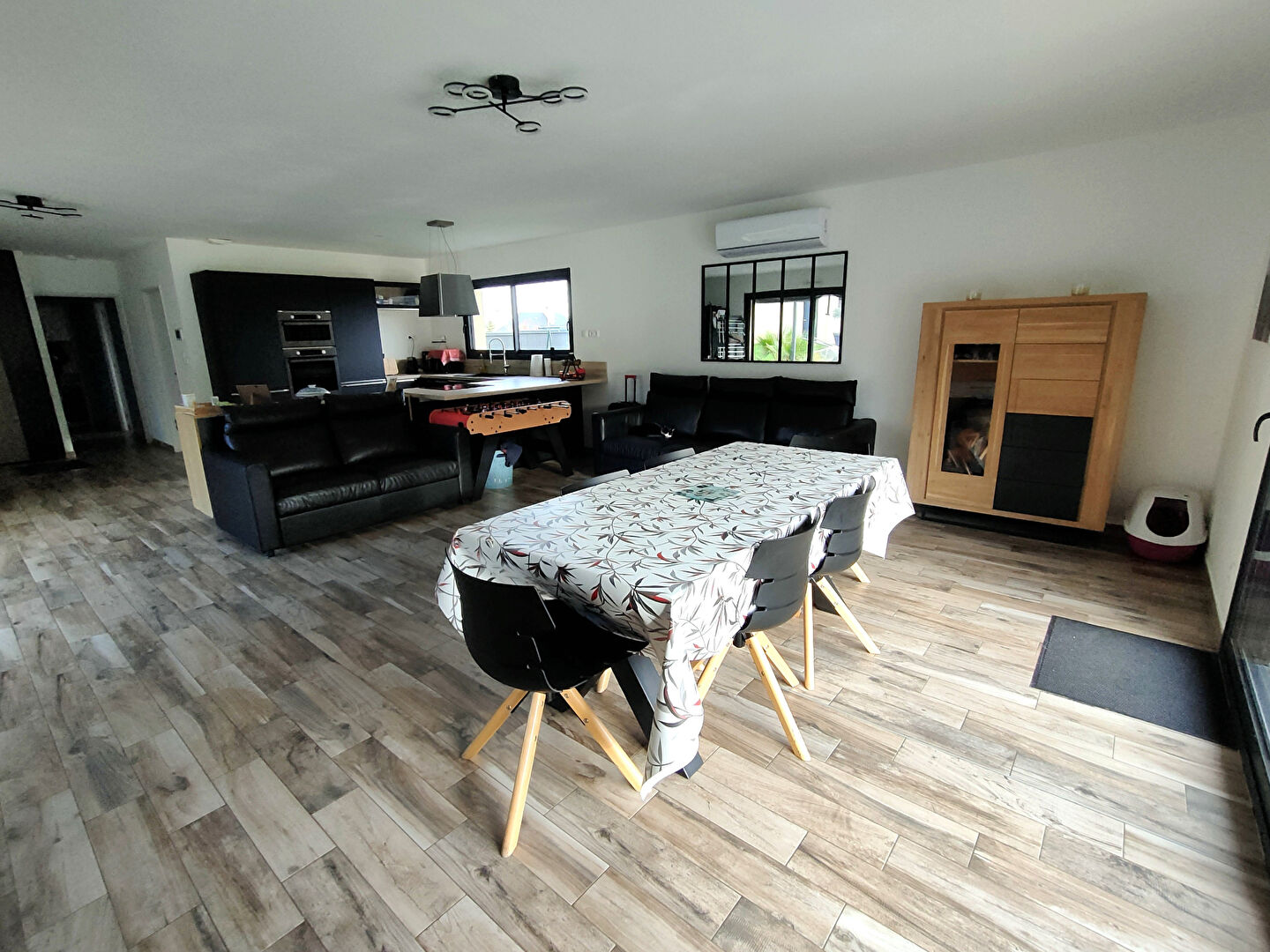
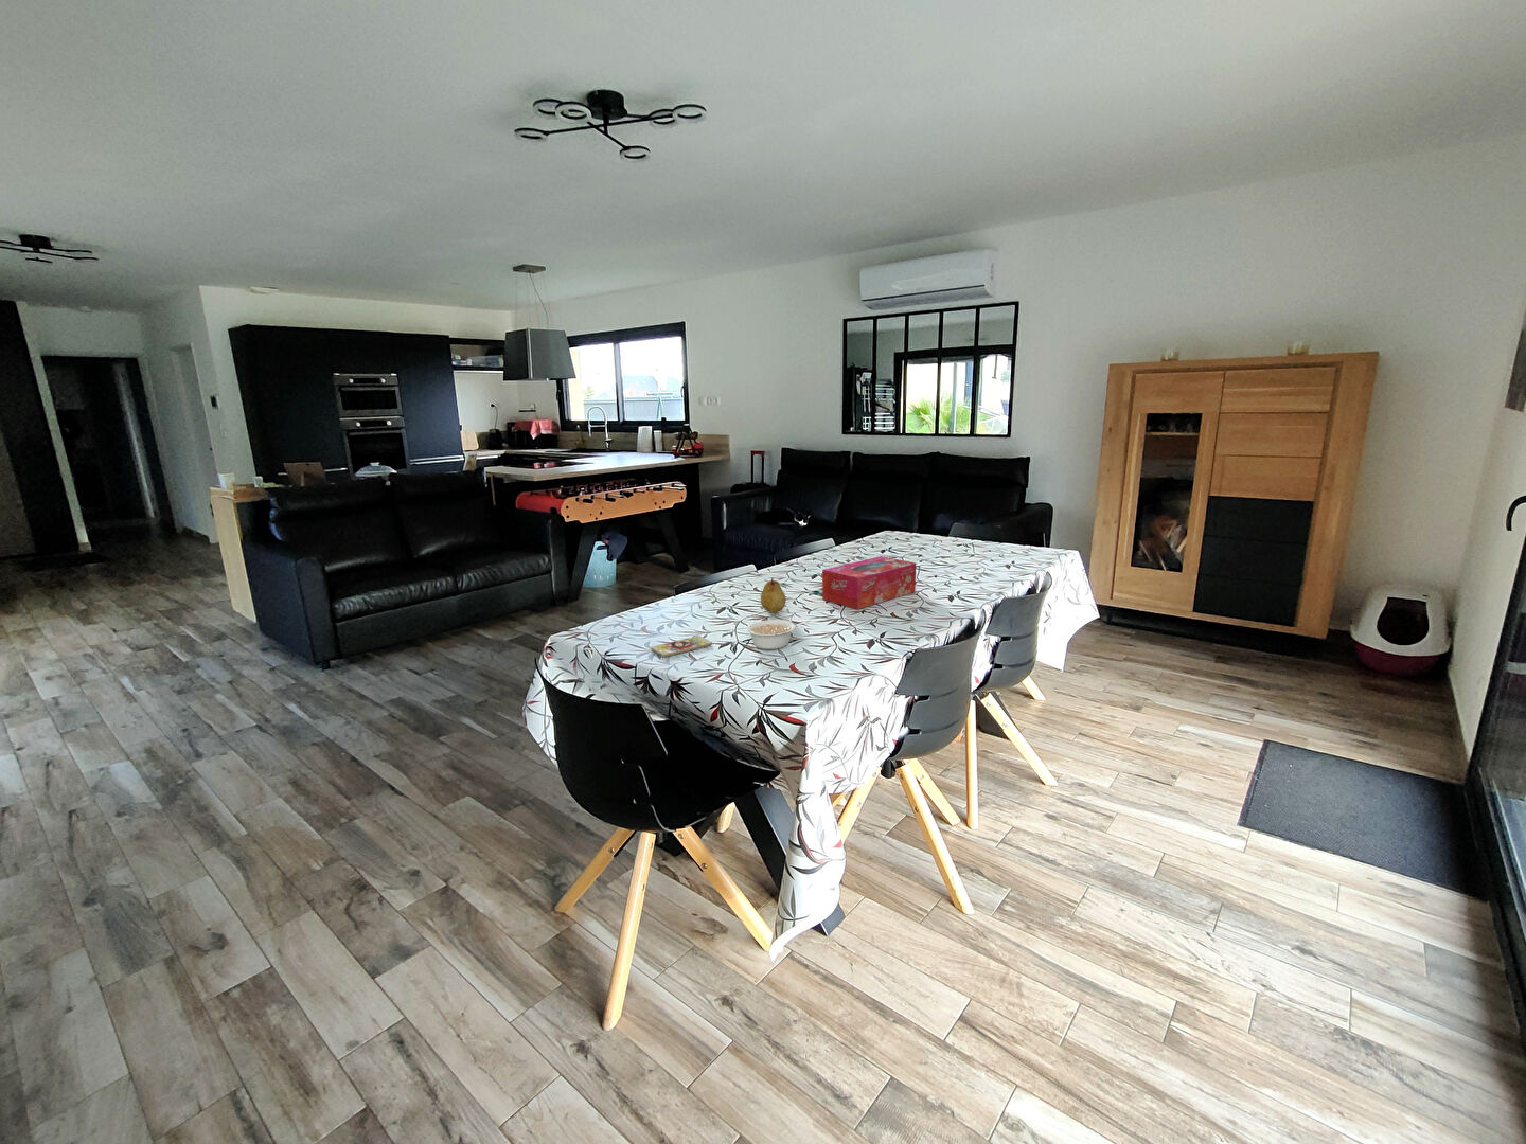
+ smartphone [651,634,714,657]
+ fruit [759,577,787,614]
+ tissue box [822,555,918,610]
+ legume [746,619,806,650]
